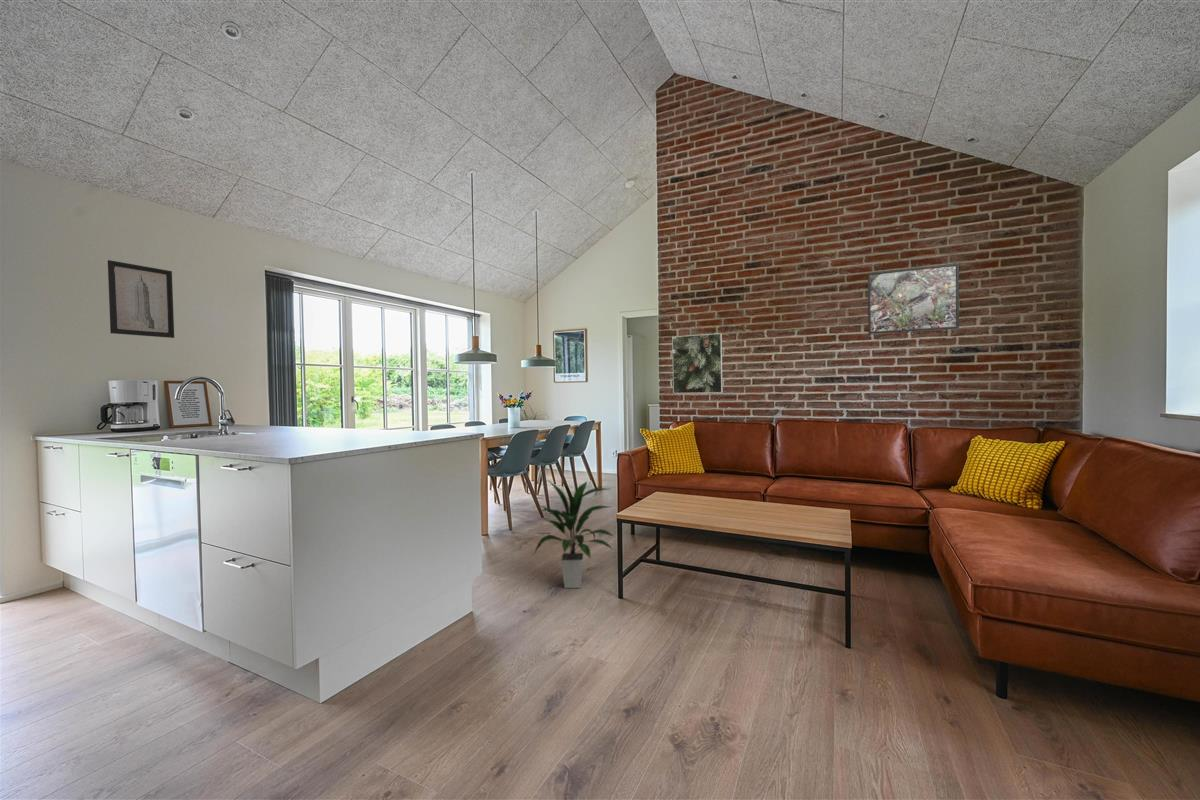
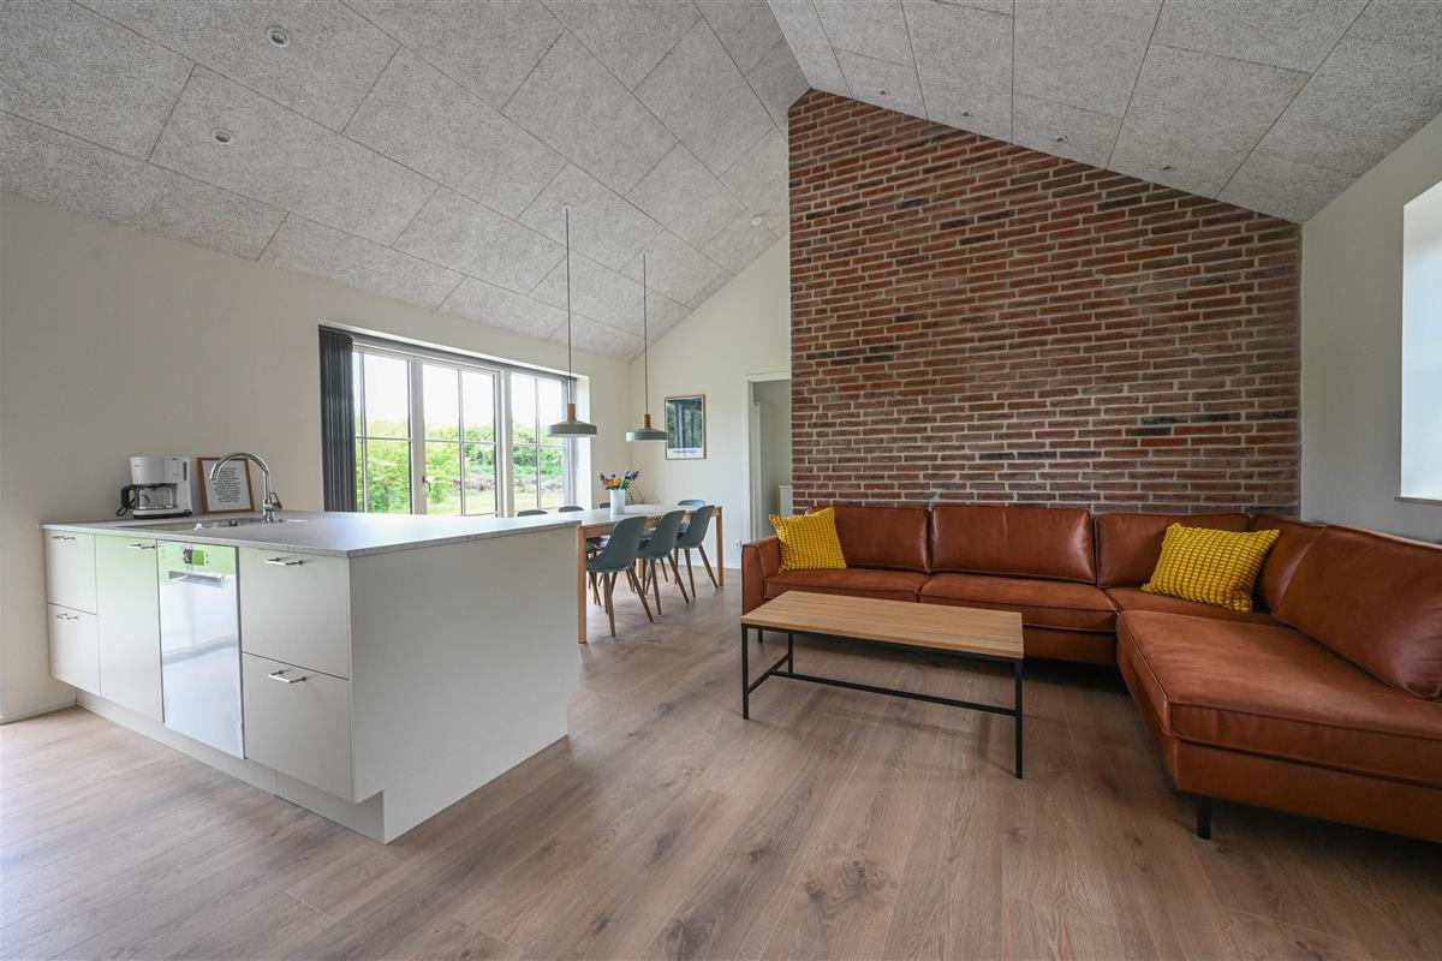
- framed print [867,262,960,335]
- wall art [107,259,175,339]
- indoor plant [533,478,615,589]
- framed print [671,332,724,394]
